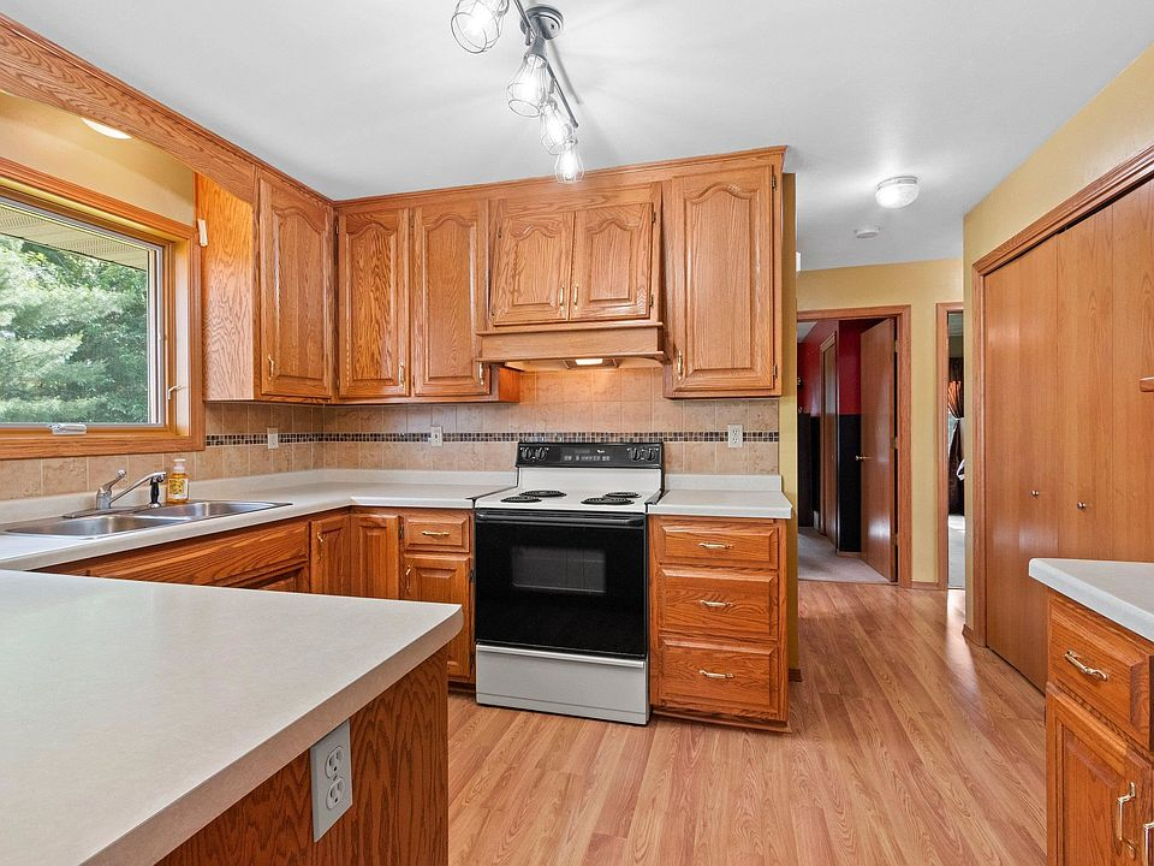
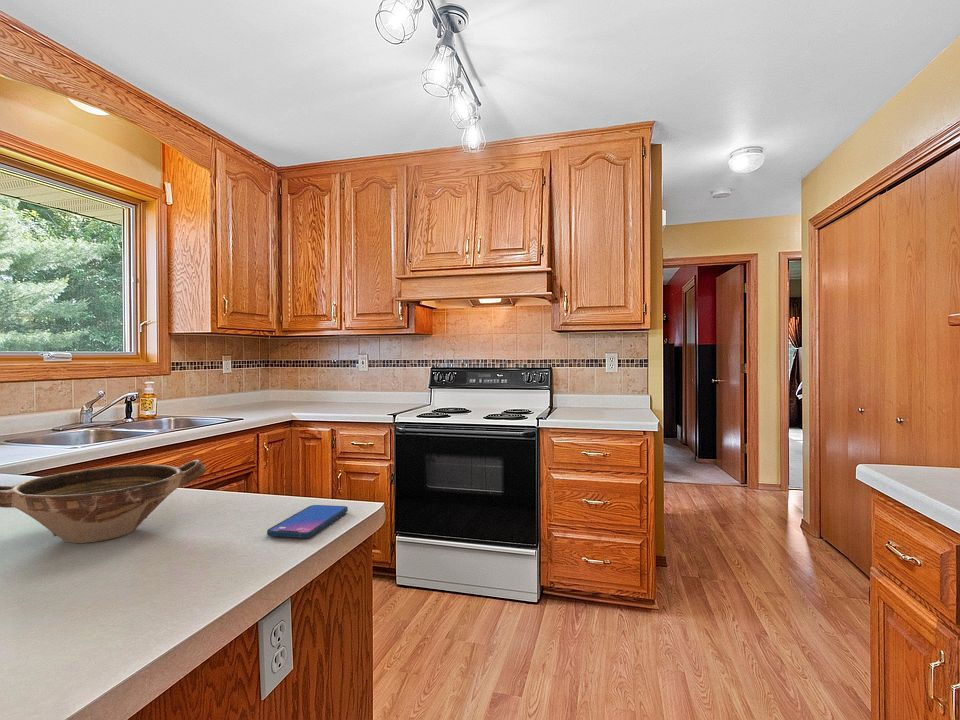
+ smartphone [266,504,349,539]
+ bowl [0,459,207,544]
